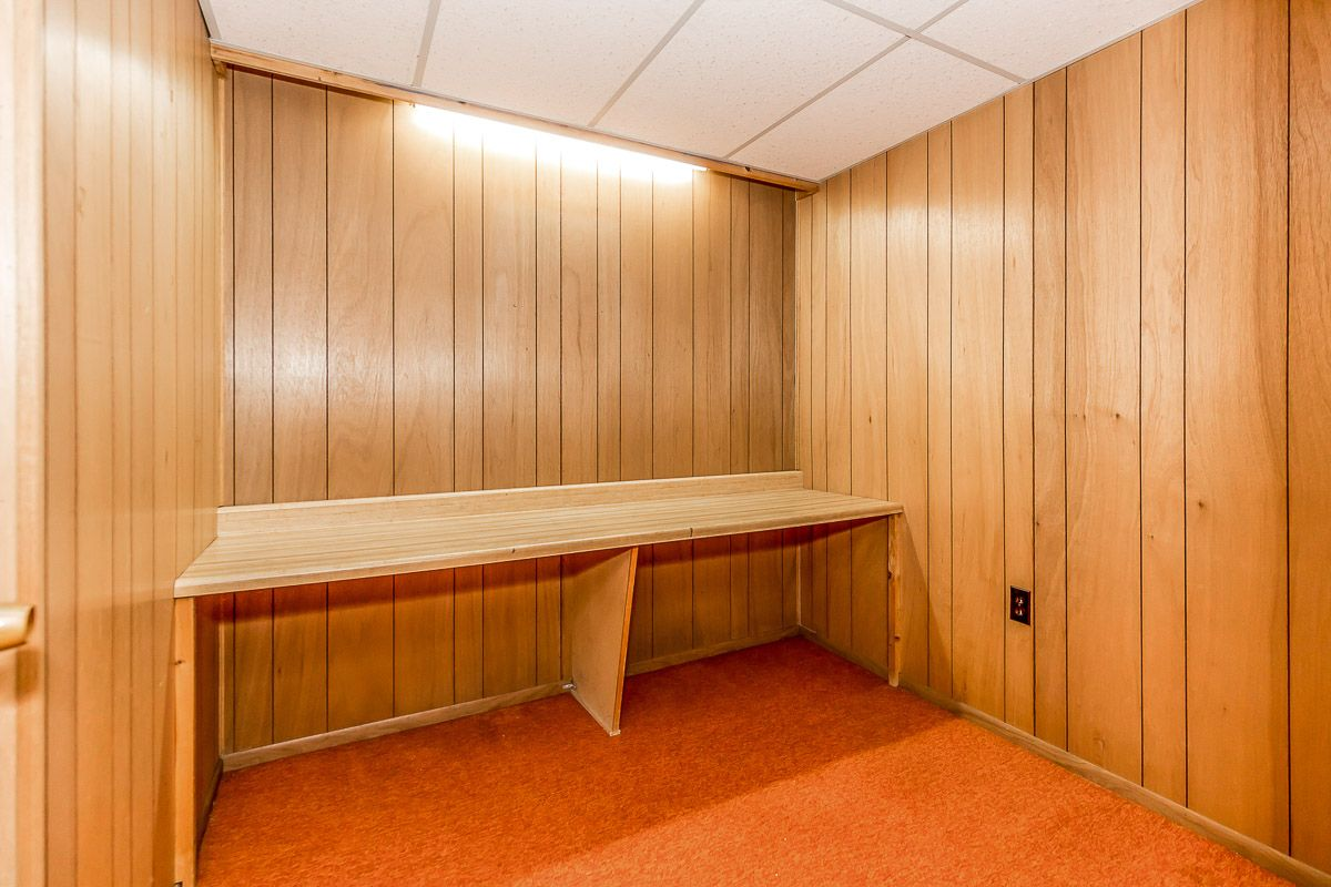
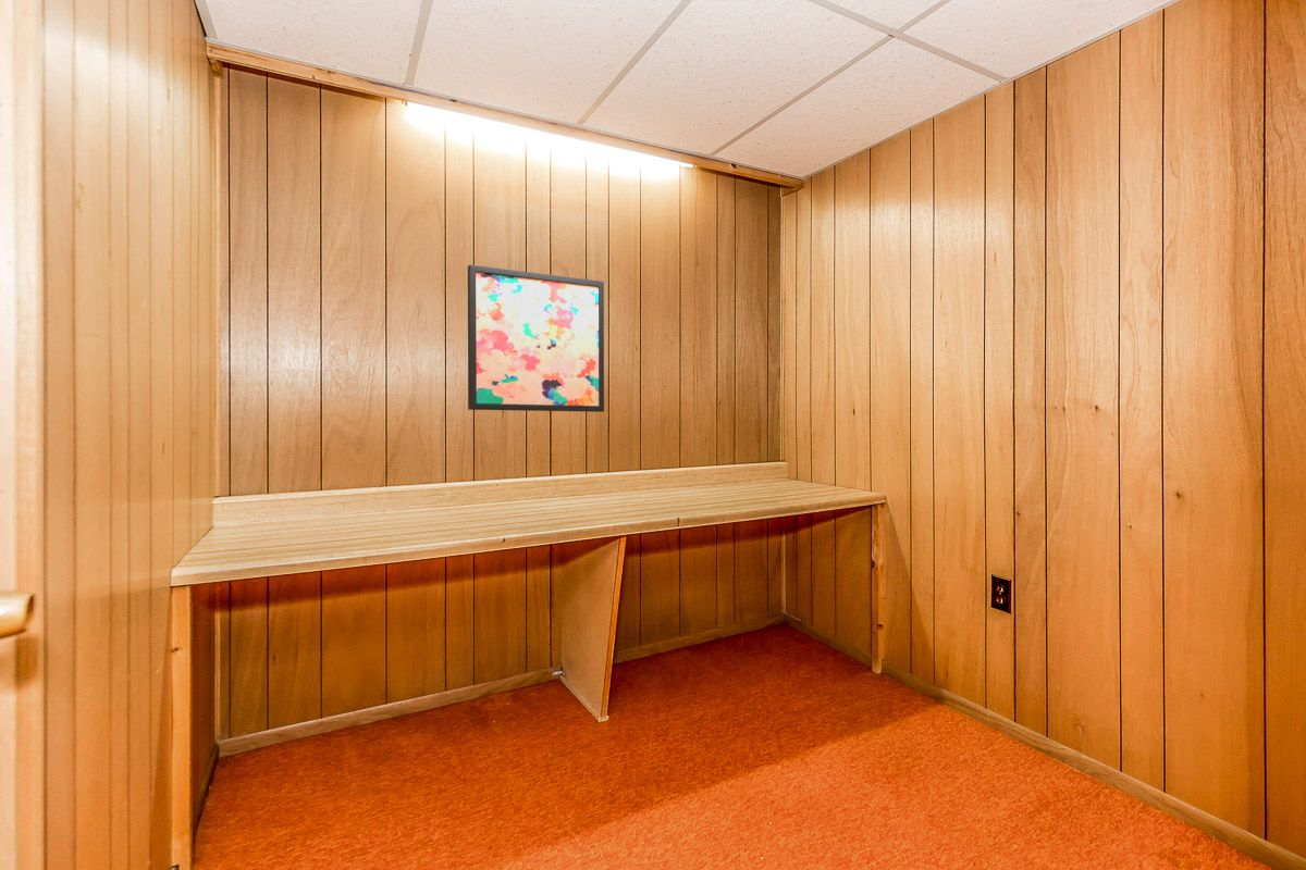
+ wall art [467,263,605,413]
